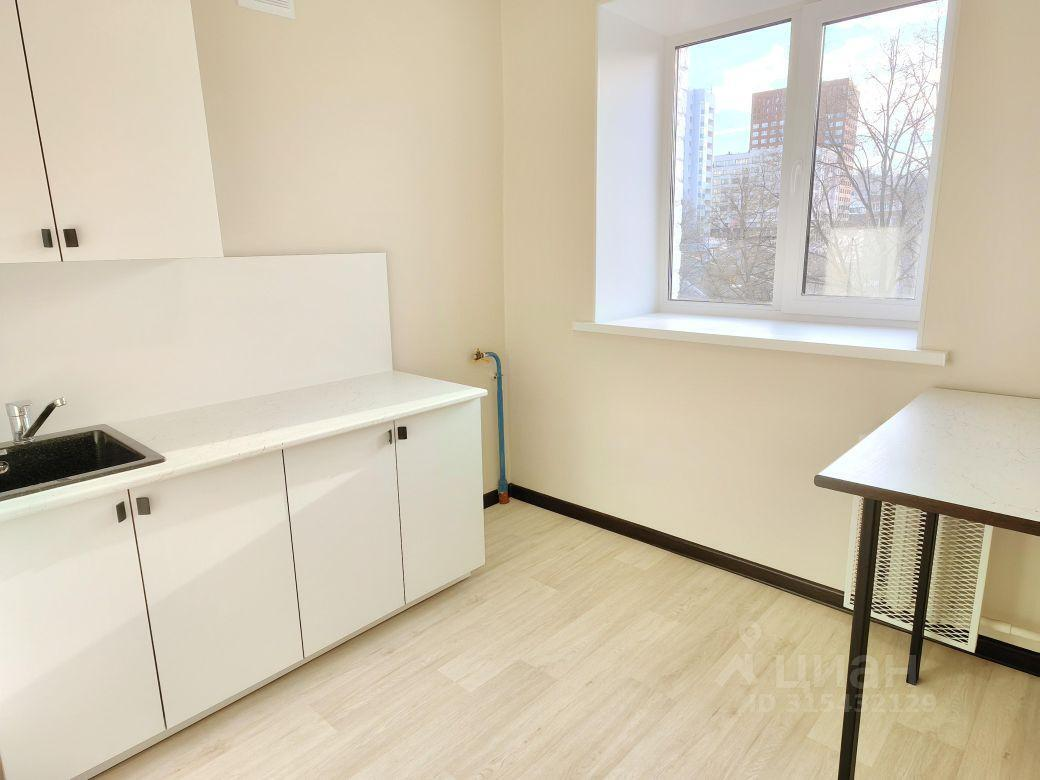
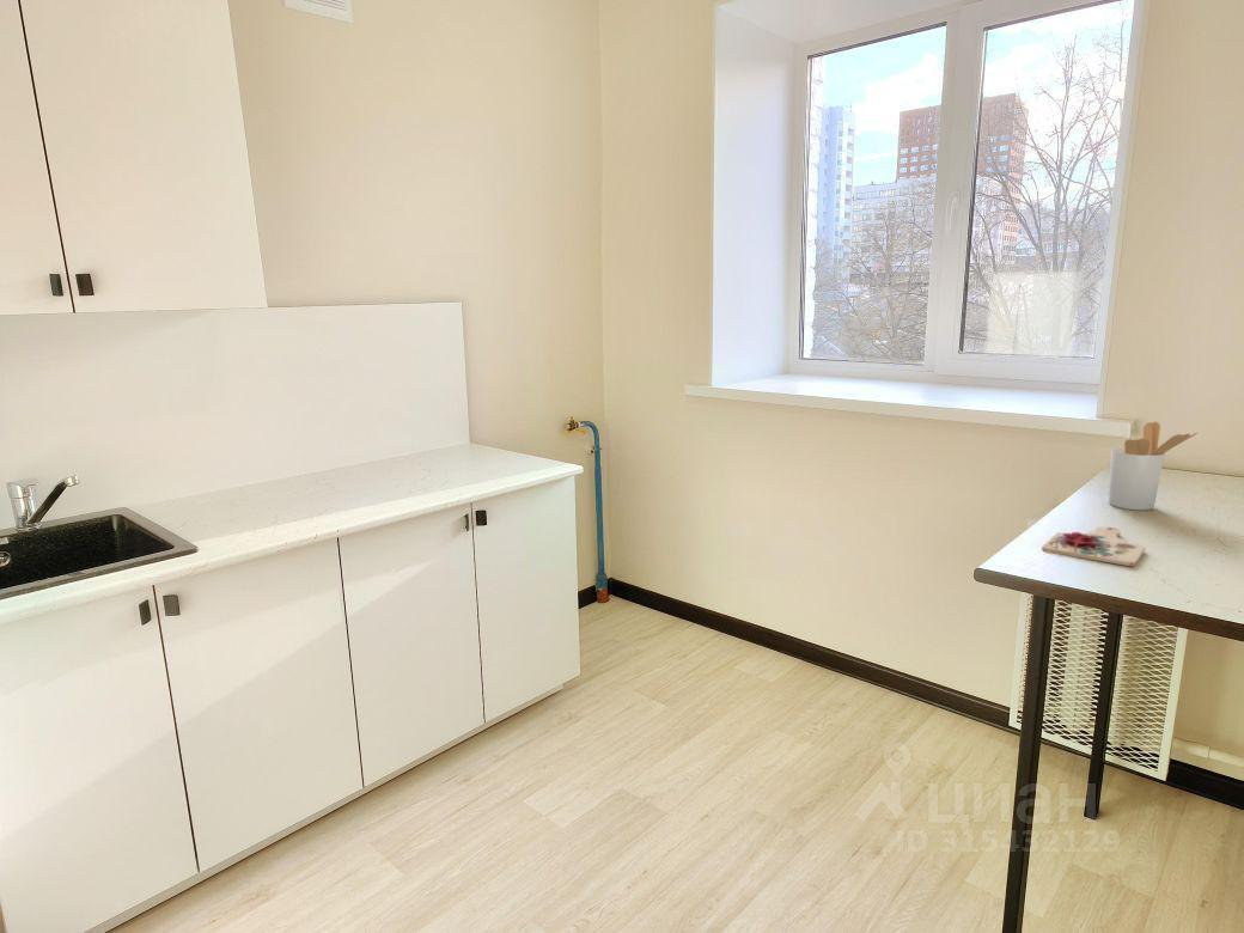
+ utensil holder [1108,421,1199,511]
+ cutting board [1041,525,1147,567]
